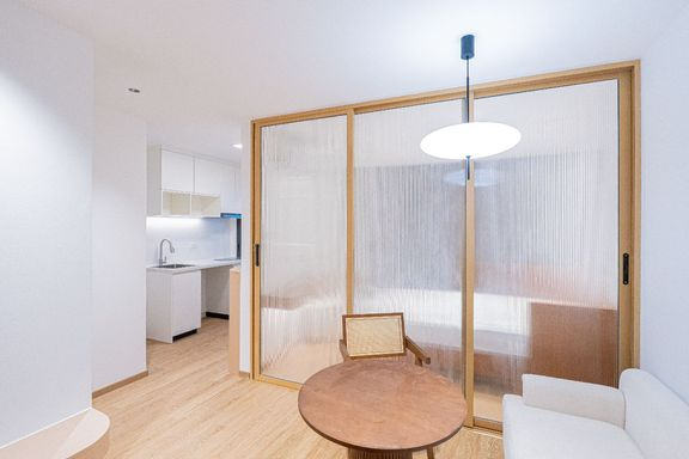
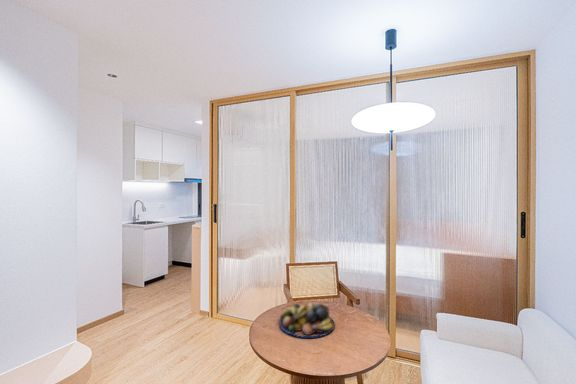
+ fruit bowl [278,301,336,339]
